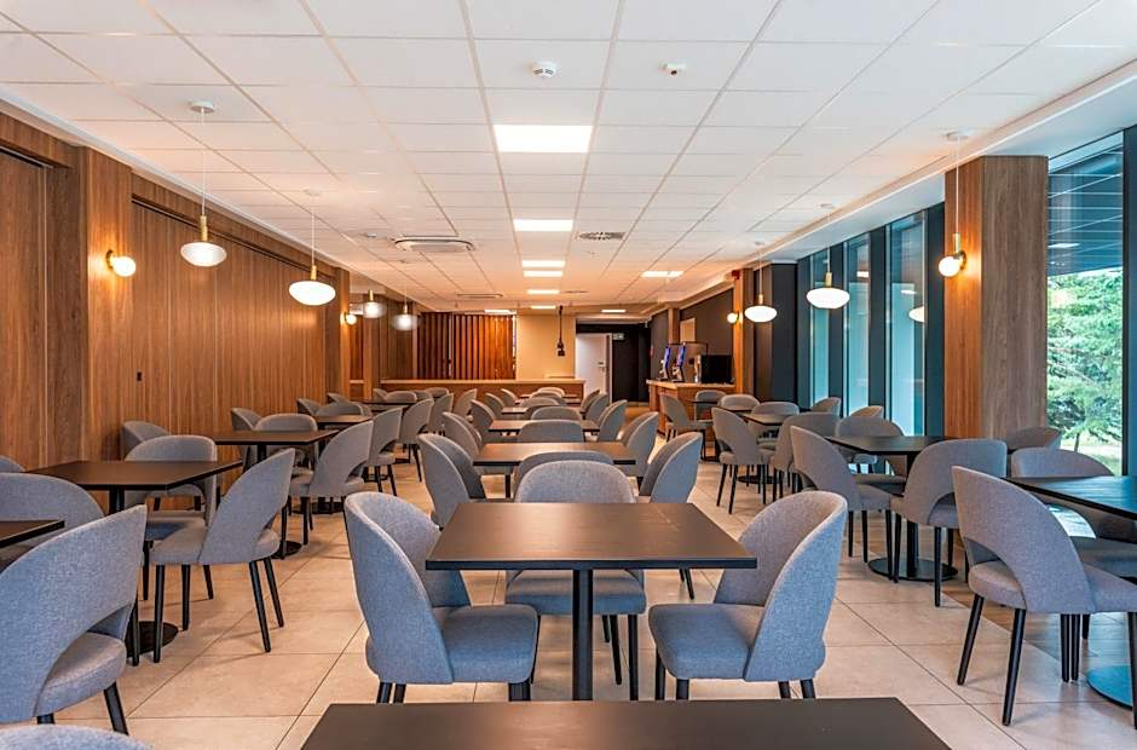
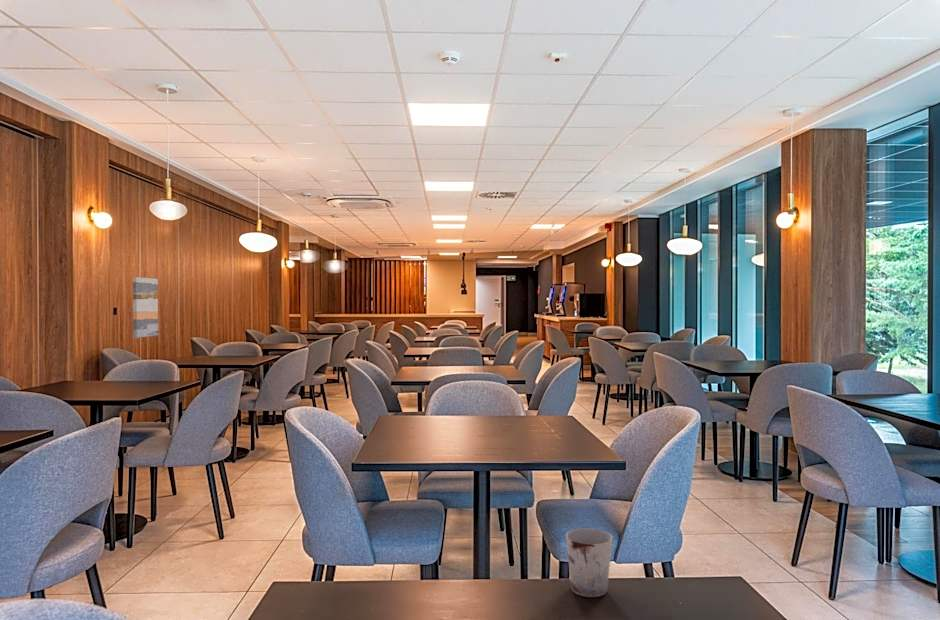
+ wall art [132,276,159,339]
+ cup [565,528,613,598]
